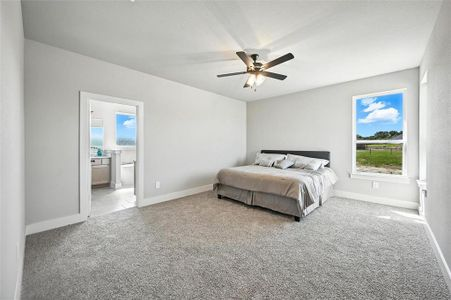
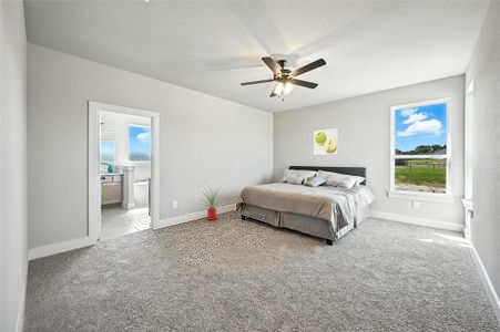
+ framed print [313,127,338,156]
+ house plant [200,185,225,221]
